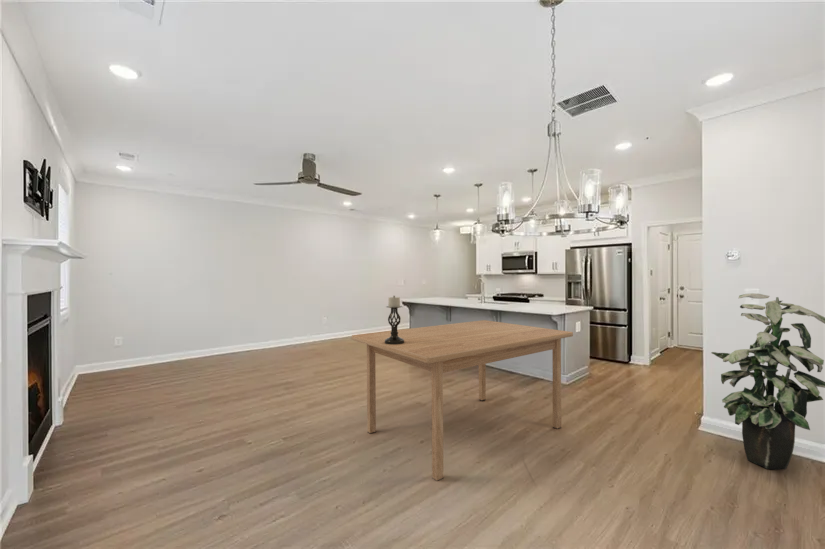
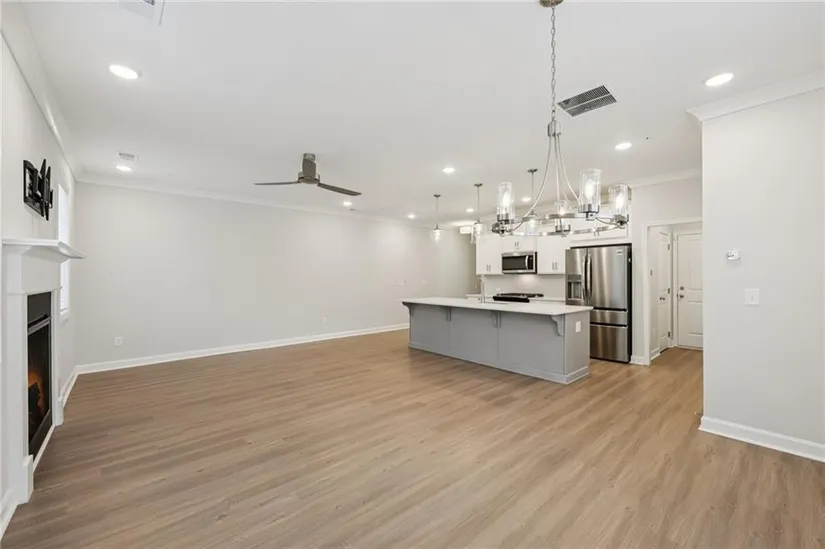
- candle holder [384,295,404,345]
- indoor plant [711,292,825,471]
- table [351,319,574,482]
